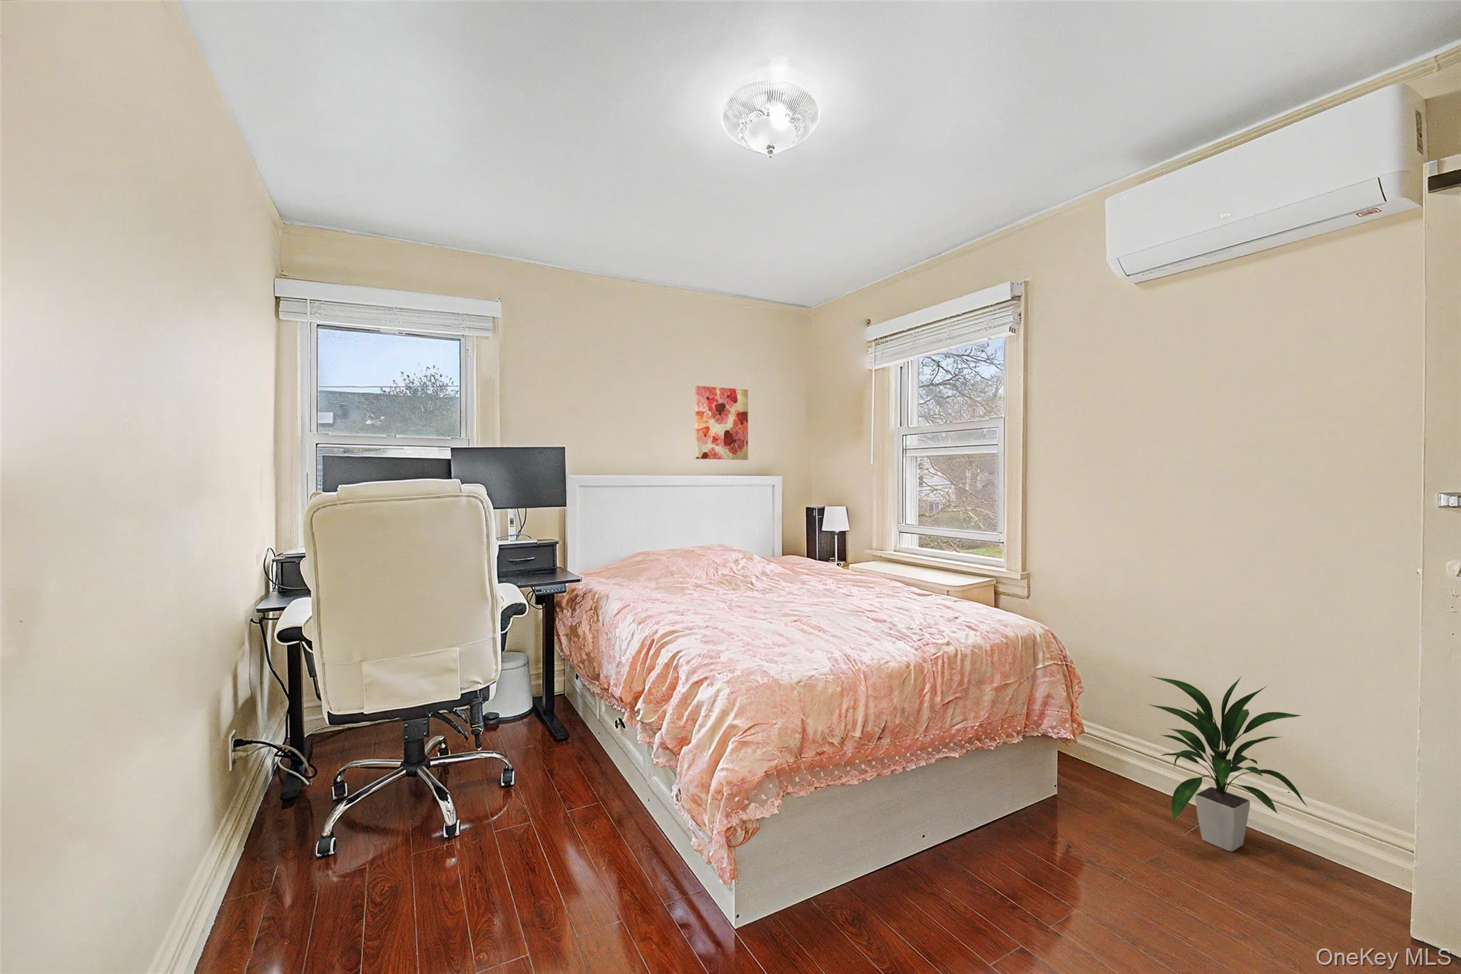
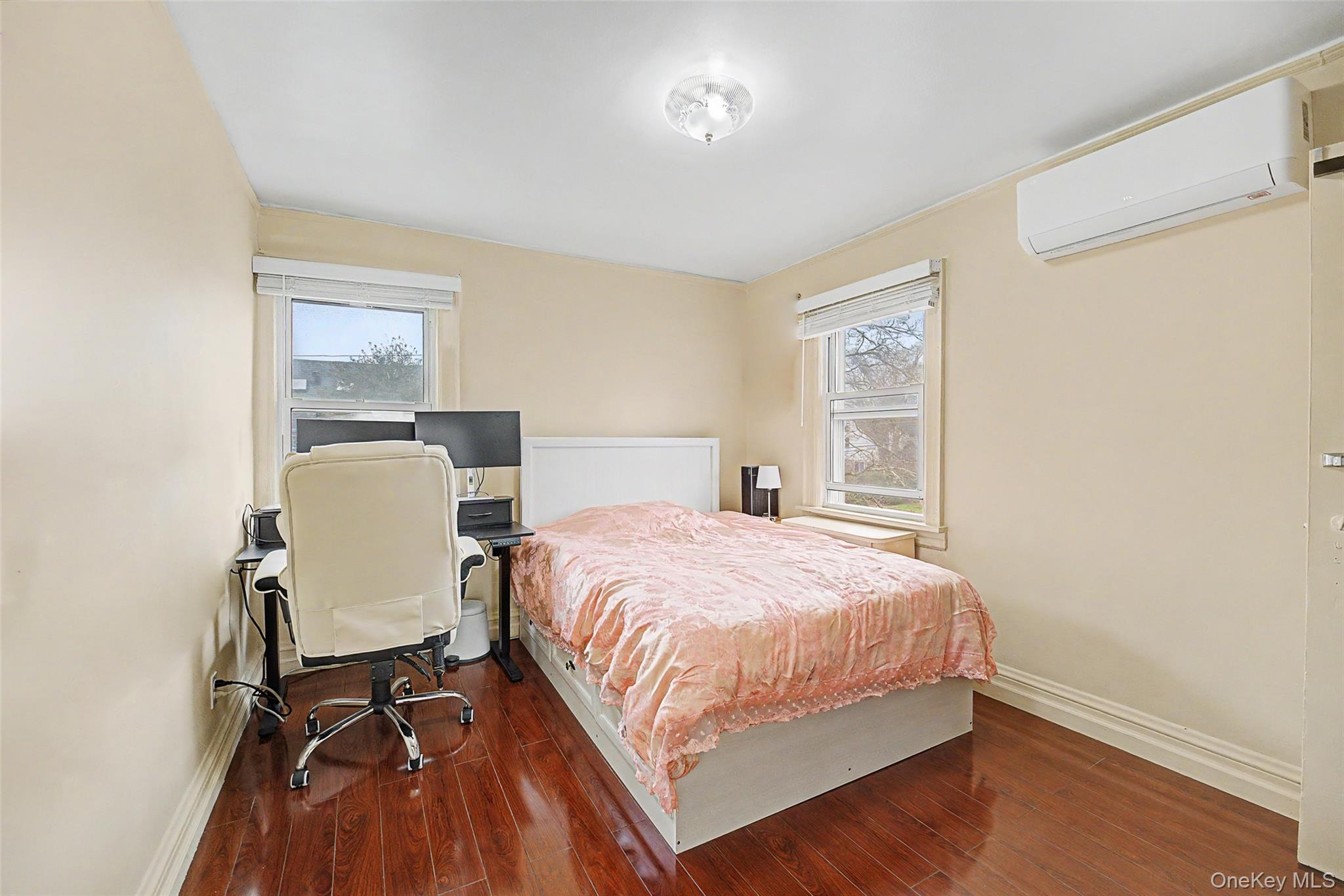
- indoor plant [1147,675,1309,852]
- wall art [695,385,748,461]
